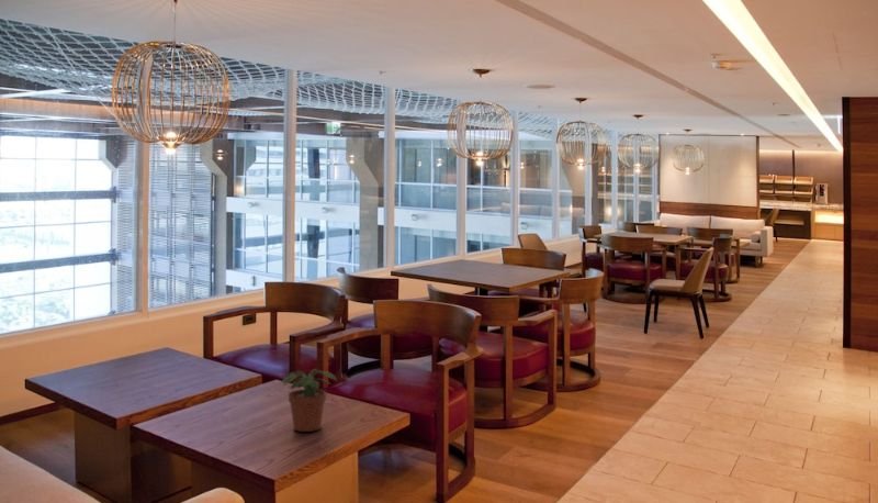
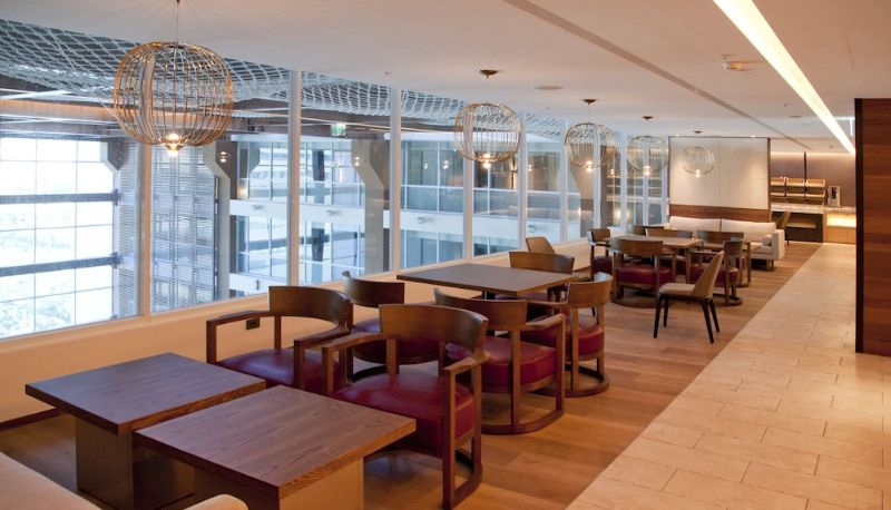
- potted plant [280,368,338,433]
